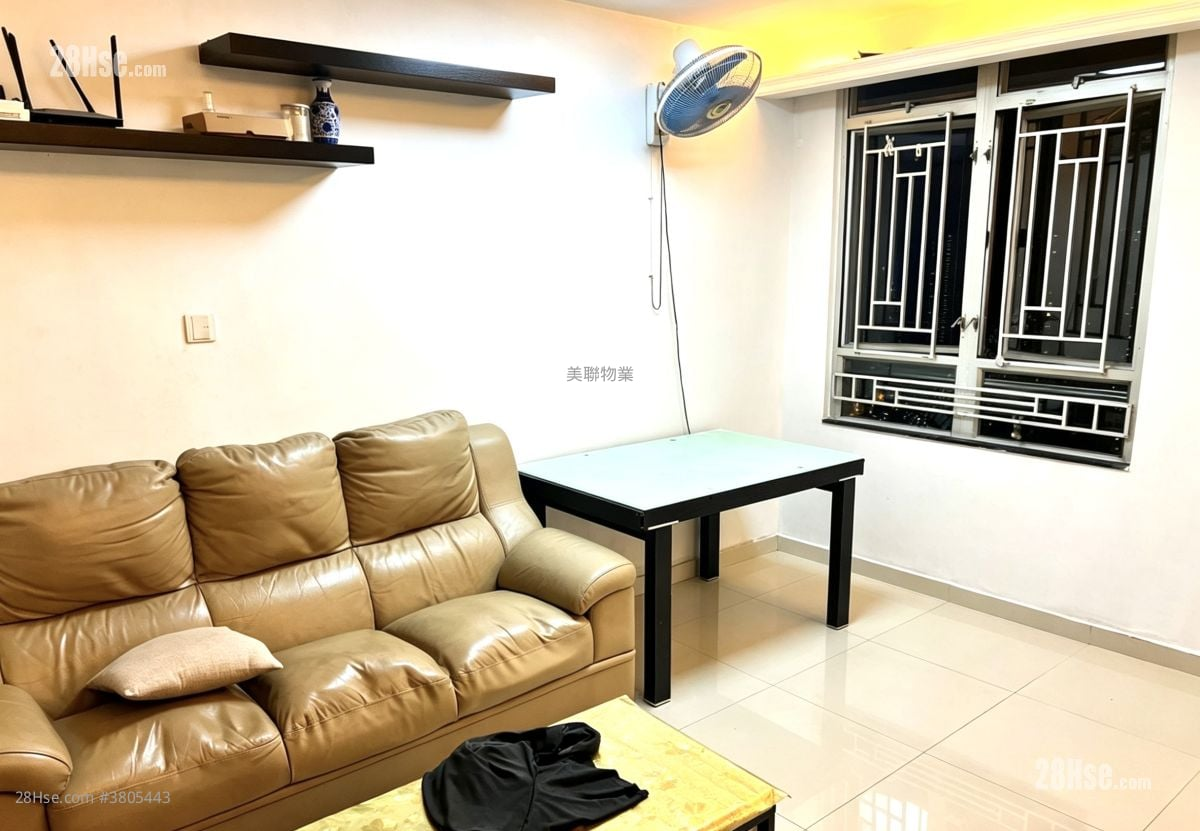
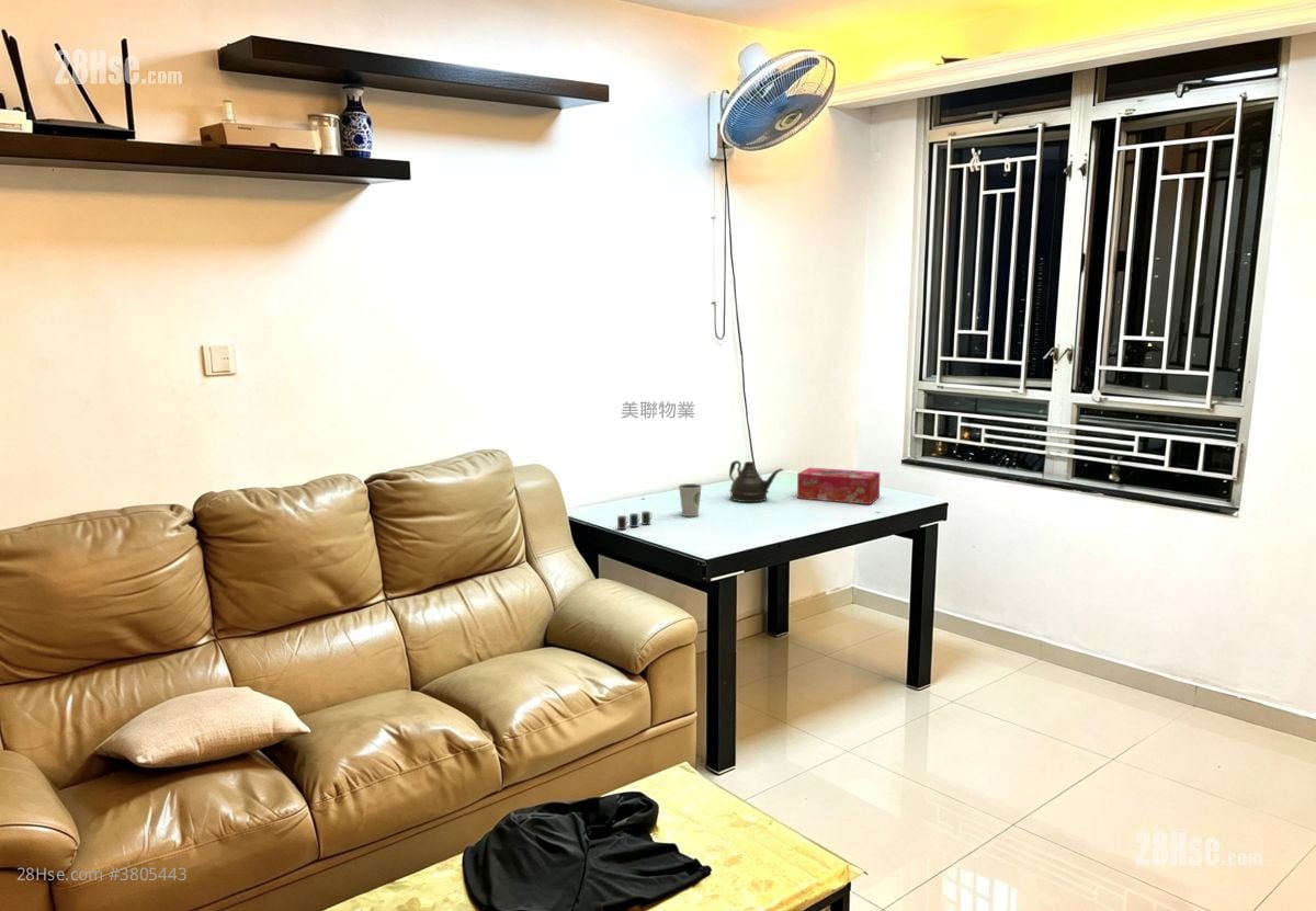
+ tissue box [796,467,881,505]
+ teapot [728,459,784,503]
+ cup [616,510,654,531]
+ dixie cup [678,482,703,517]
